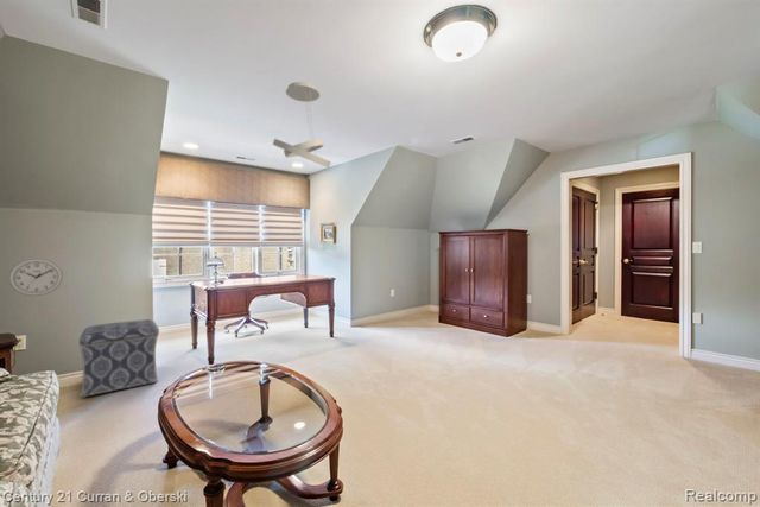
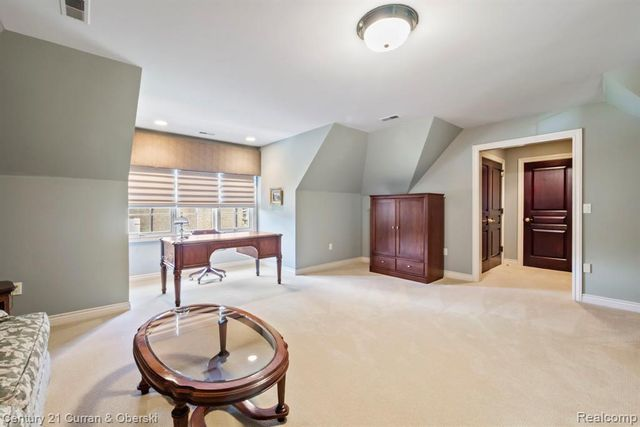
- wall clock [7,258,64,297]
- ceiling light fixture [272,81,331,169]
- ottoman [77,318,160,399]
